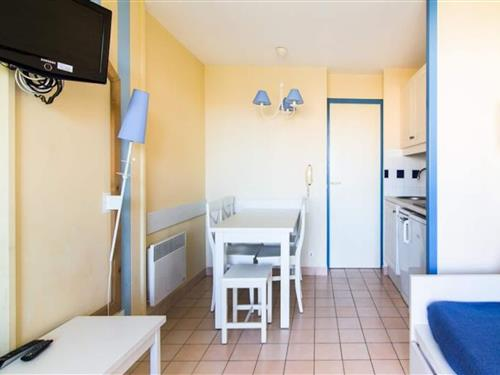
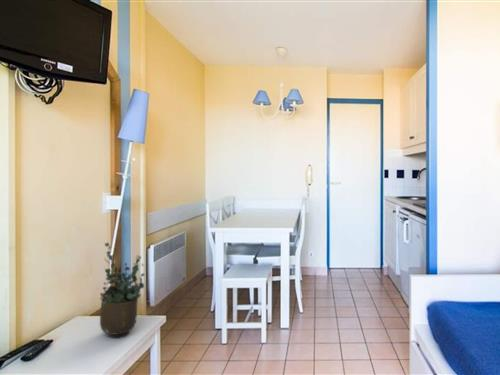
+ potted plant [99,242,146,338]
